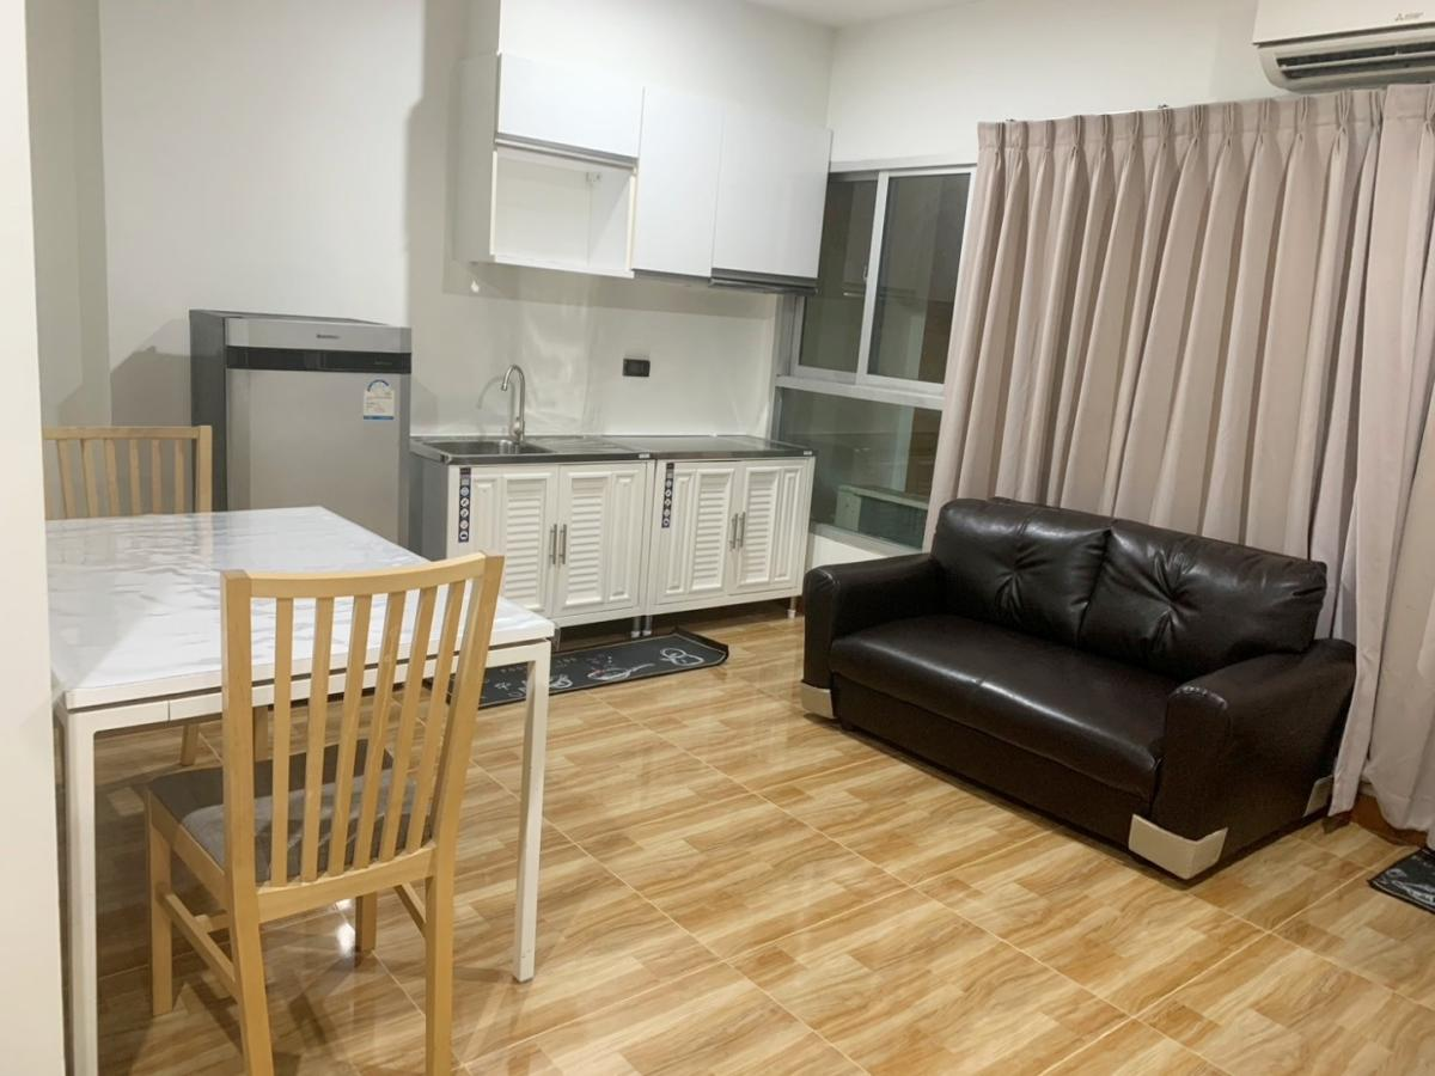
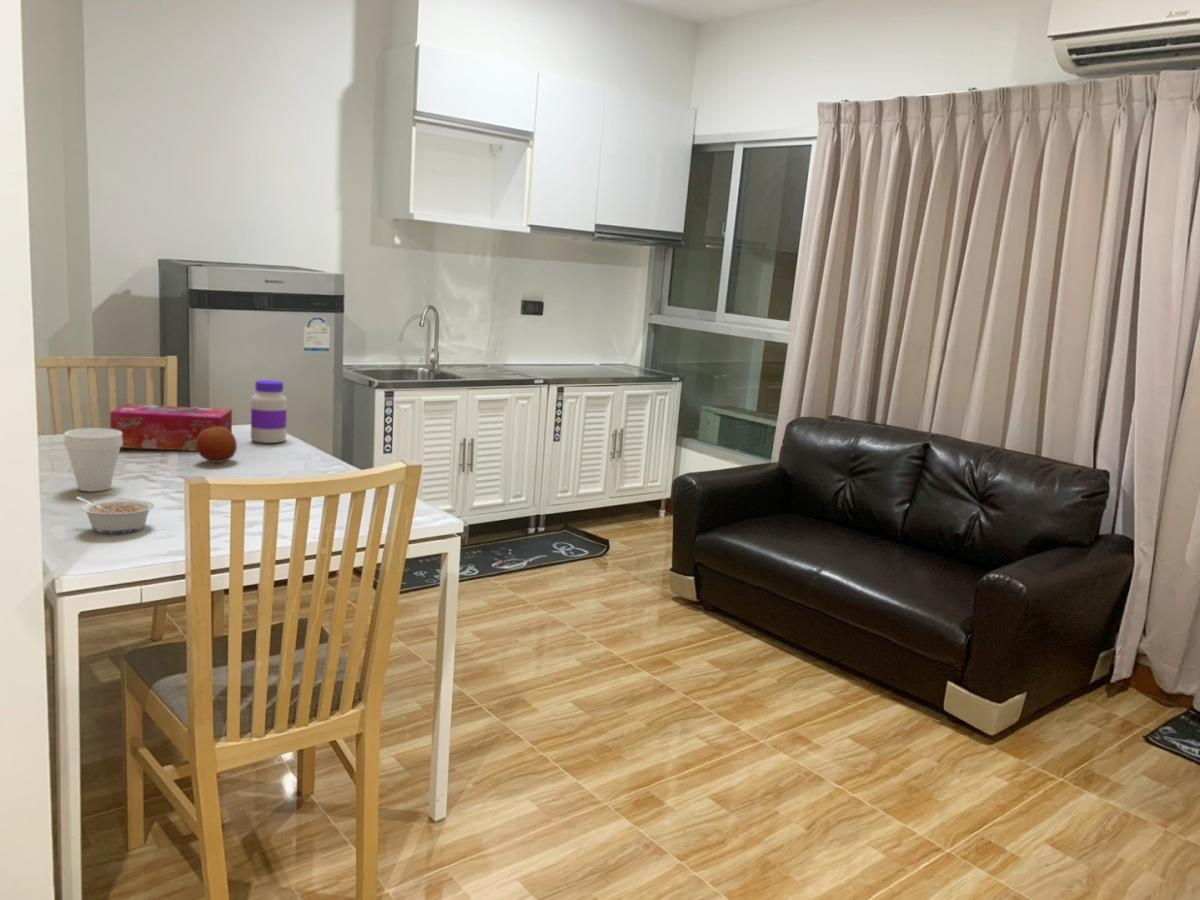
+ jar [250,379,288,444]
+ legume [76,495,156,534]
+ fruit [196,426,238,464]
+ cup [63,427,123,492]
+ tissue box [109,403,233,452]
